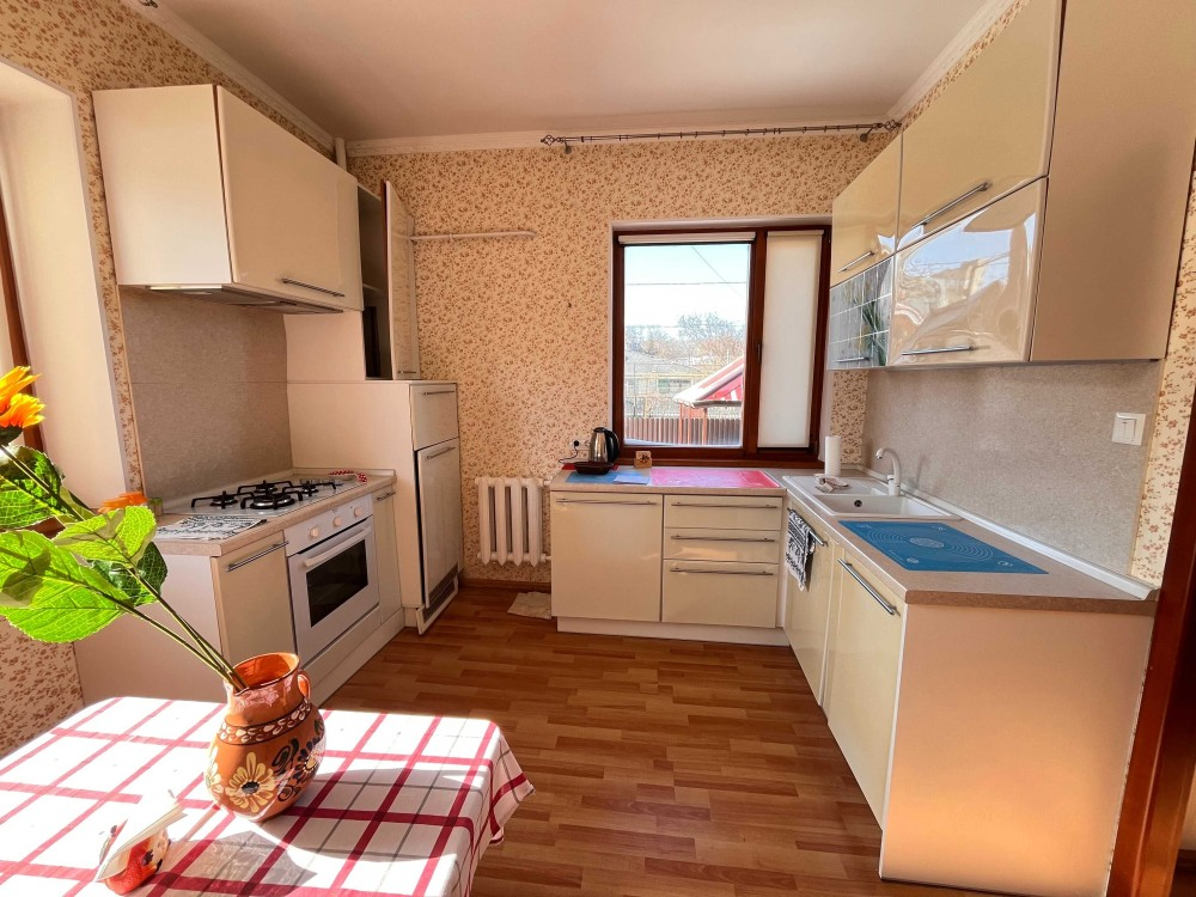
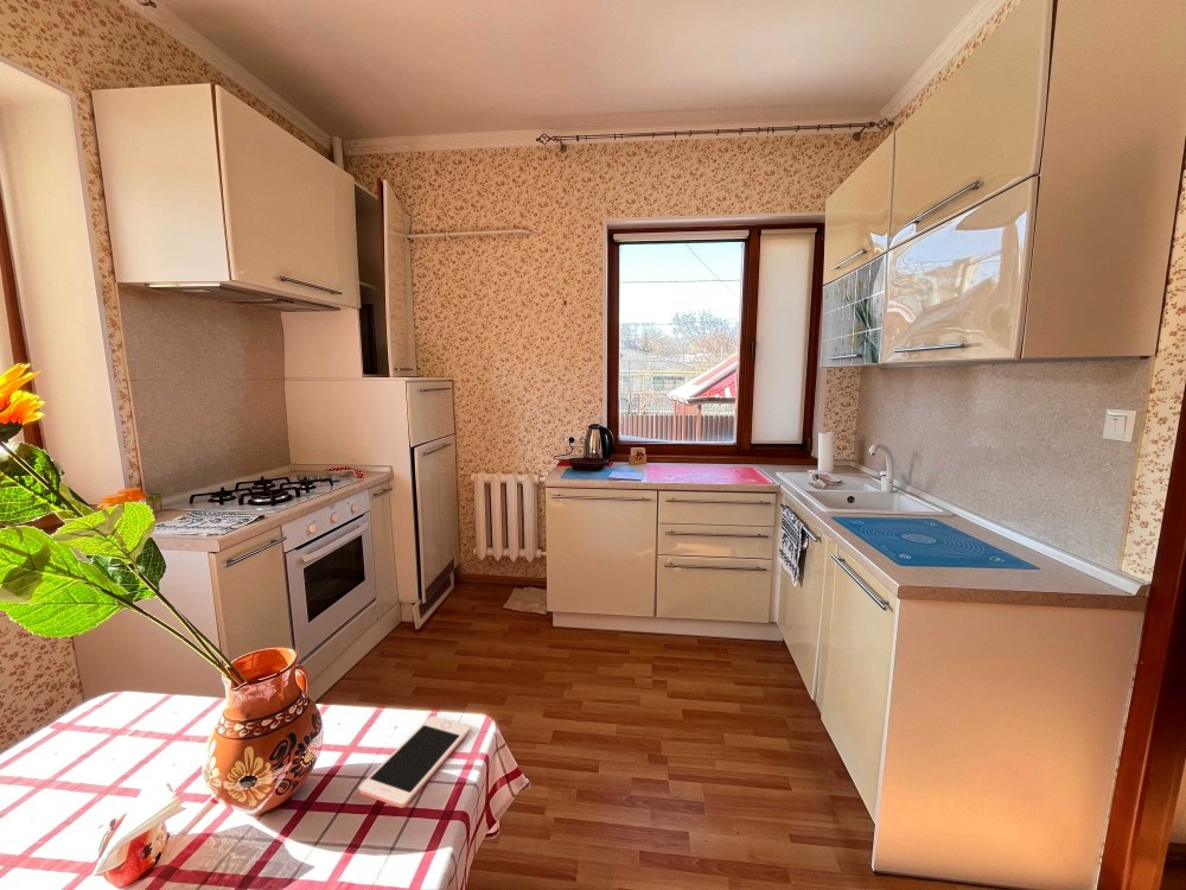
+ cell phone [358,714,472,809]
